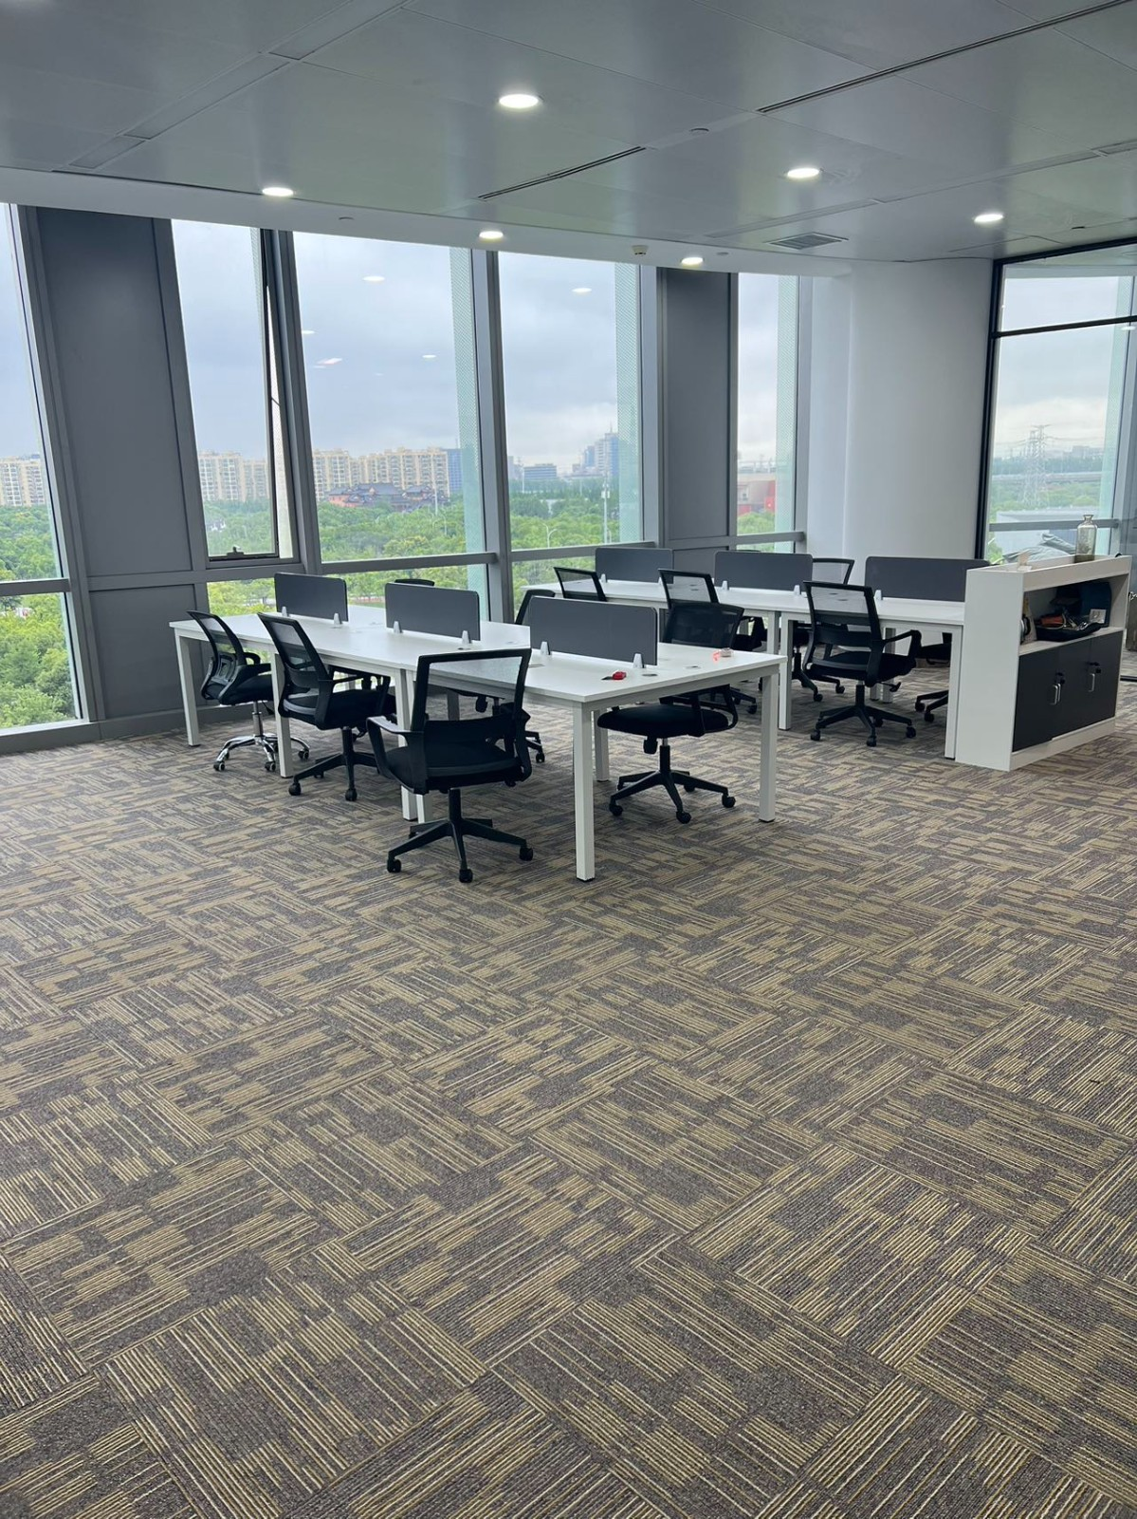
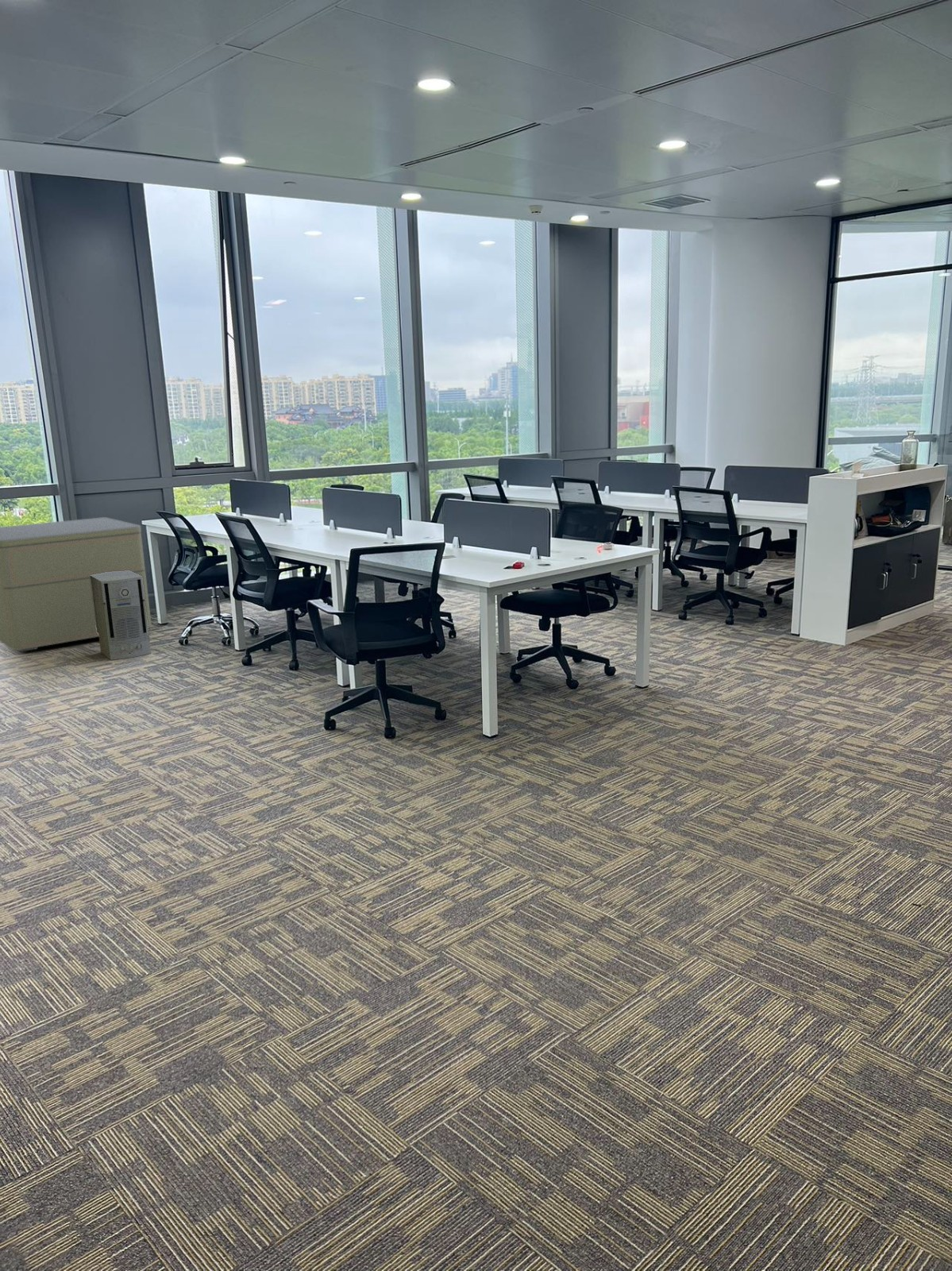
+ nightstand [0,516,152,653]
+ air purifier [90,570,152,661]
